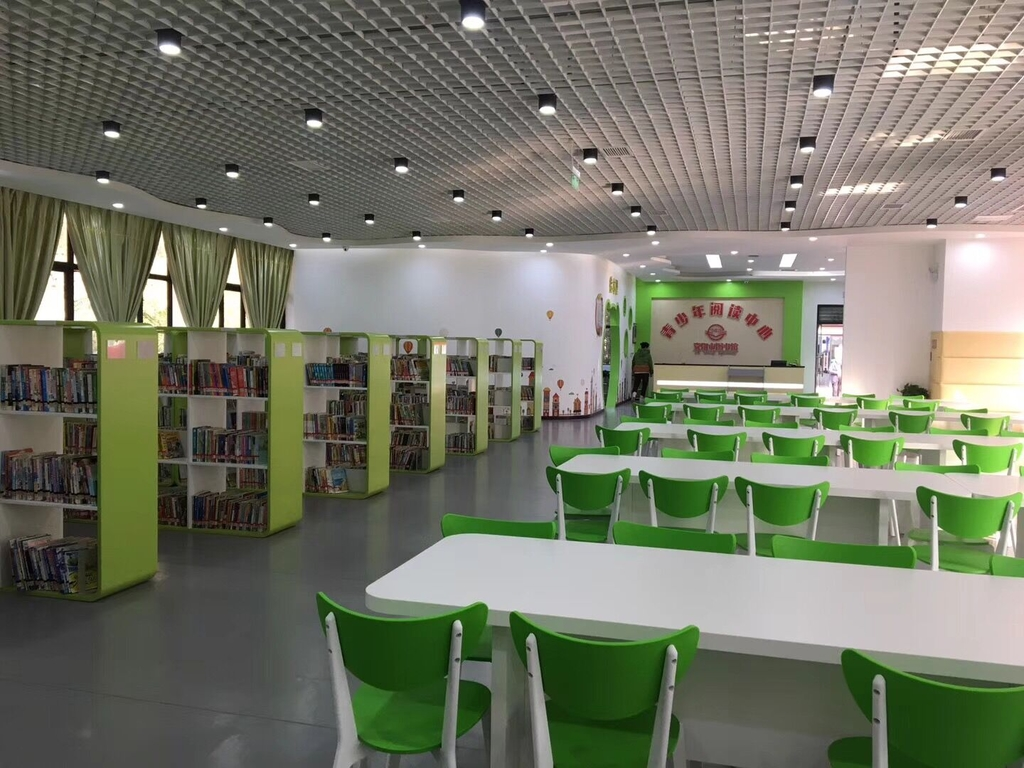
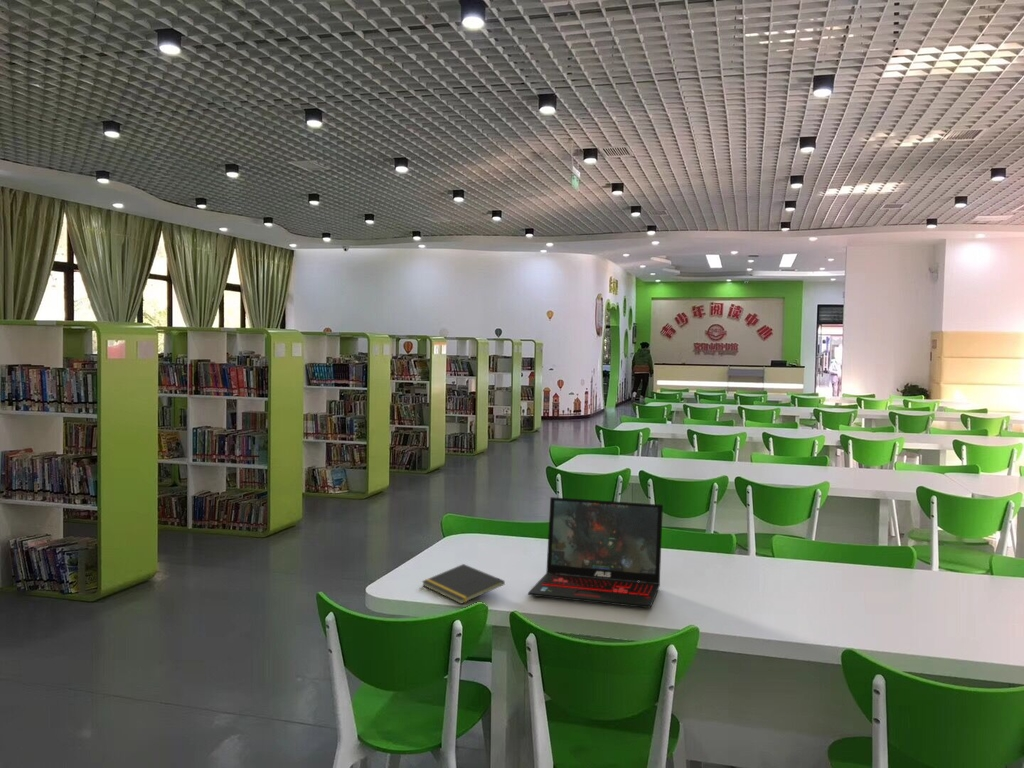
+ notepad [421,563,506,605]
+ laptop [527,496,664,609]
